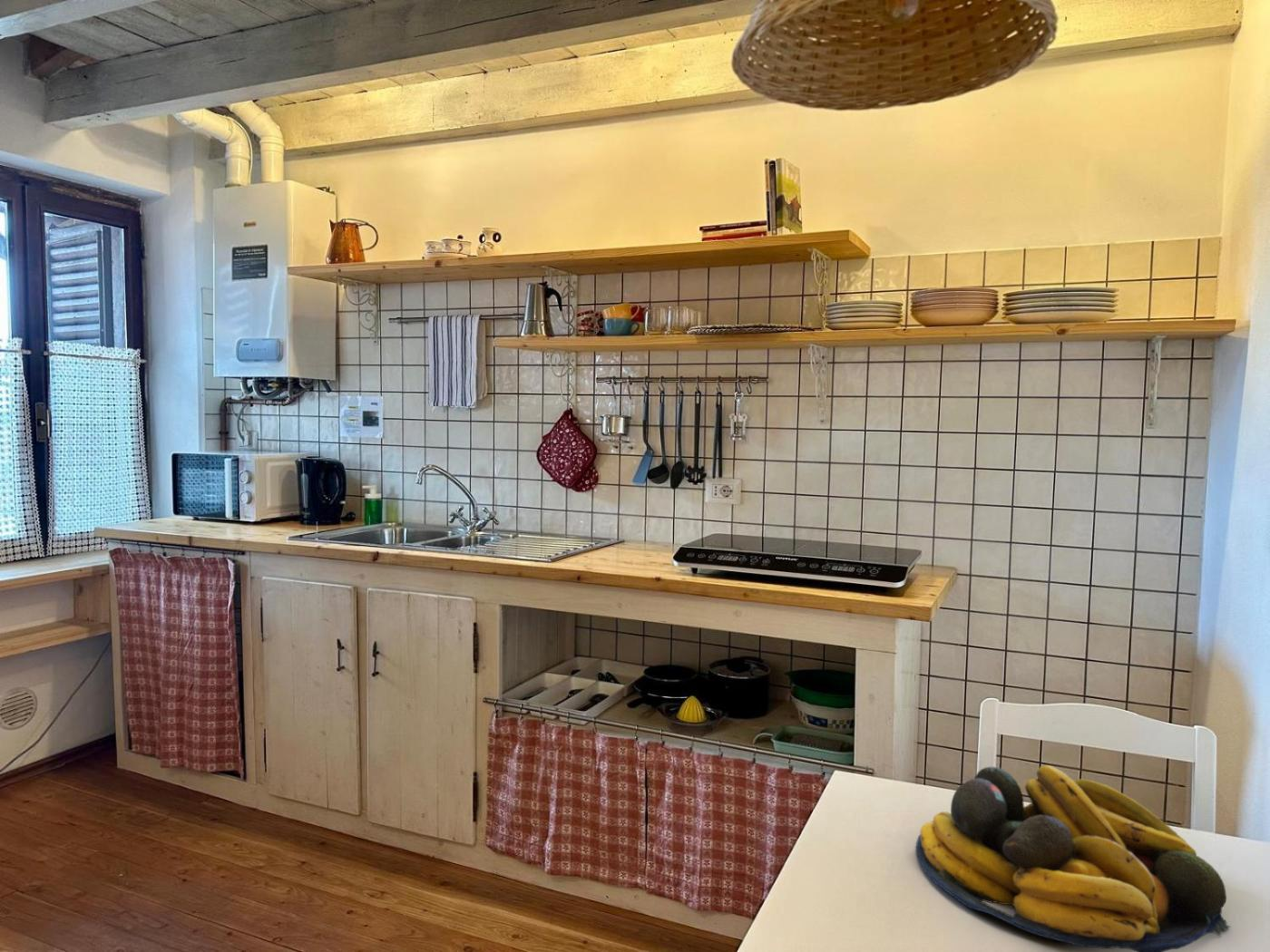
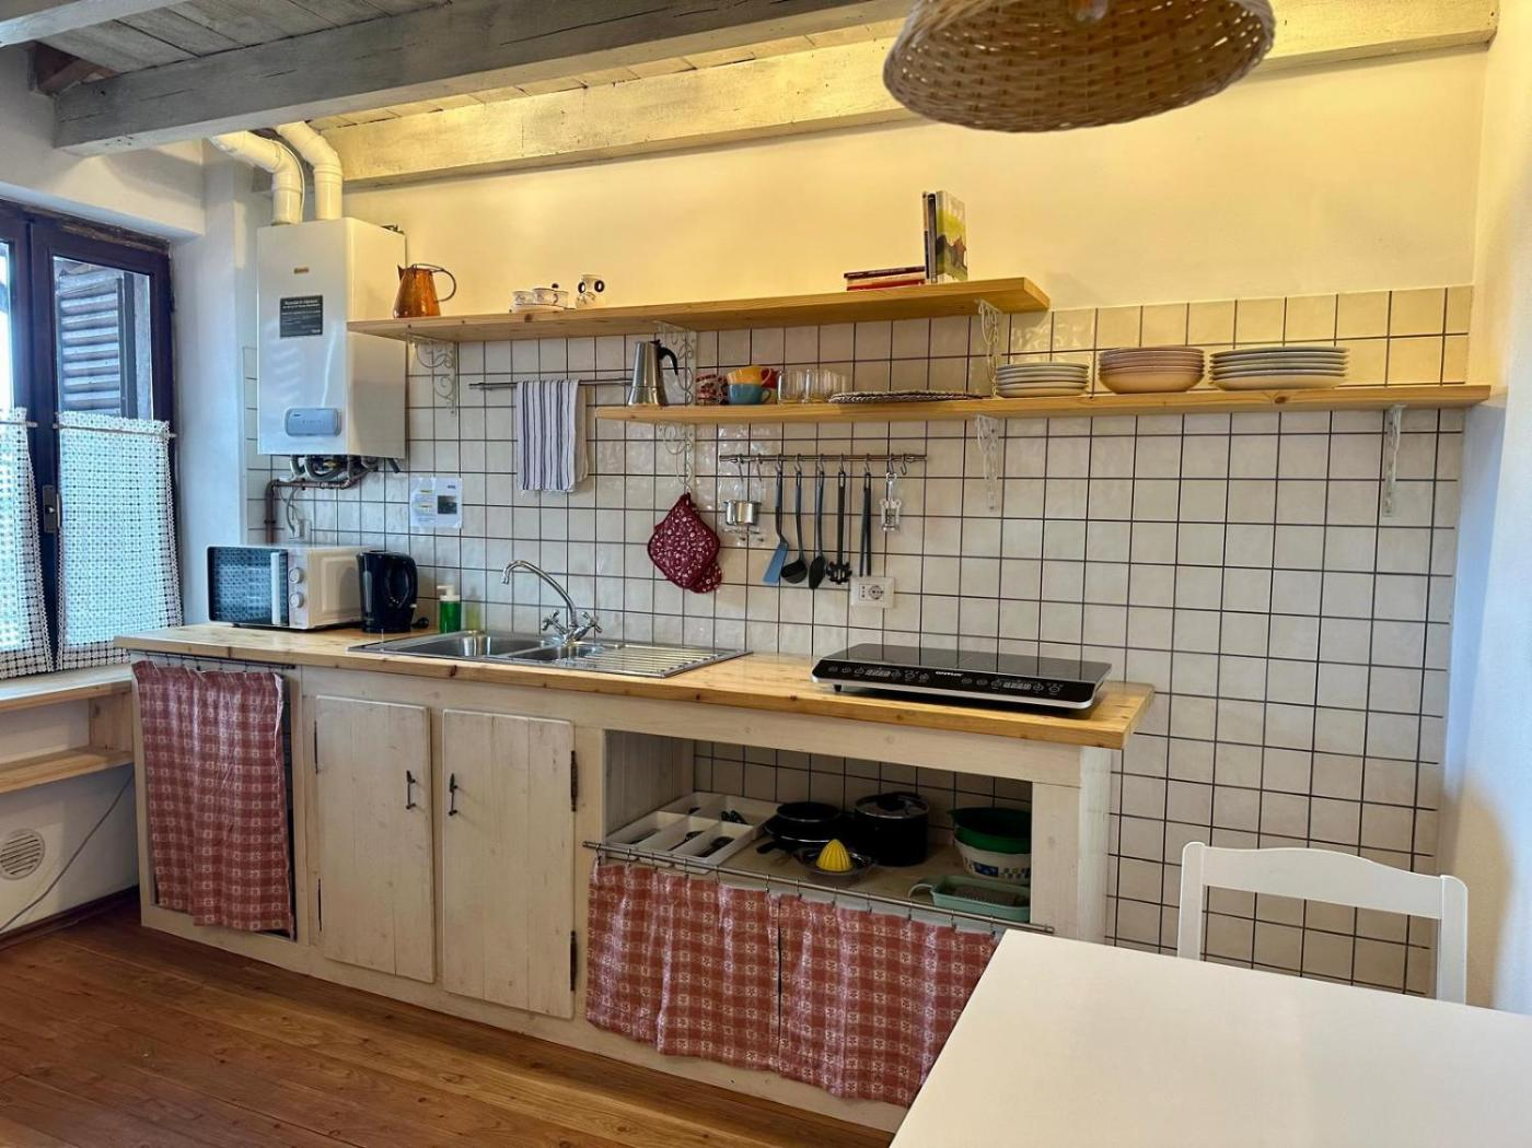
- fruit bowl [915,764,1231,952]
